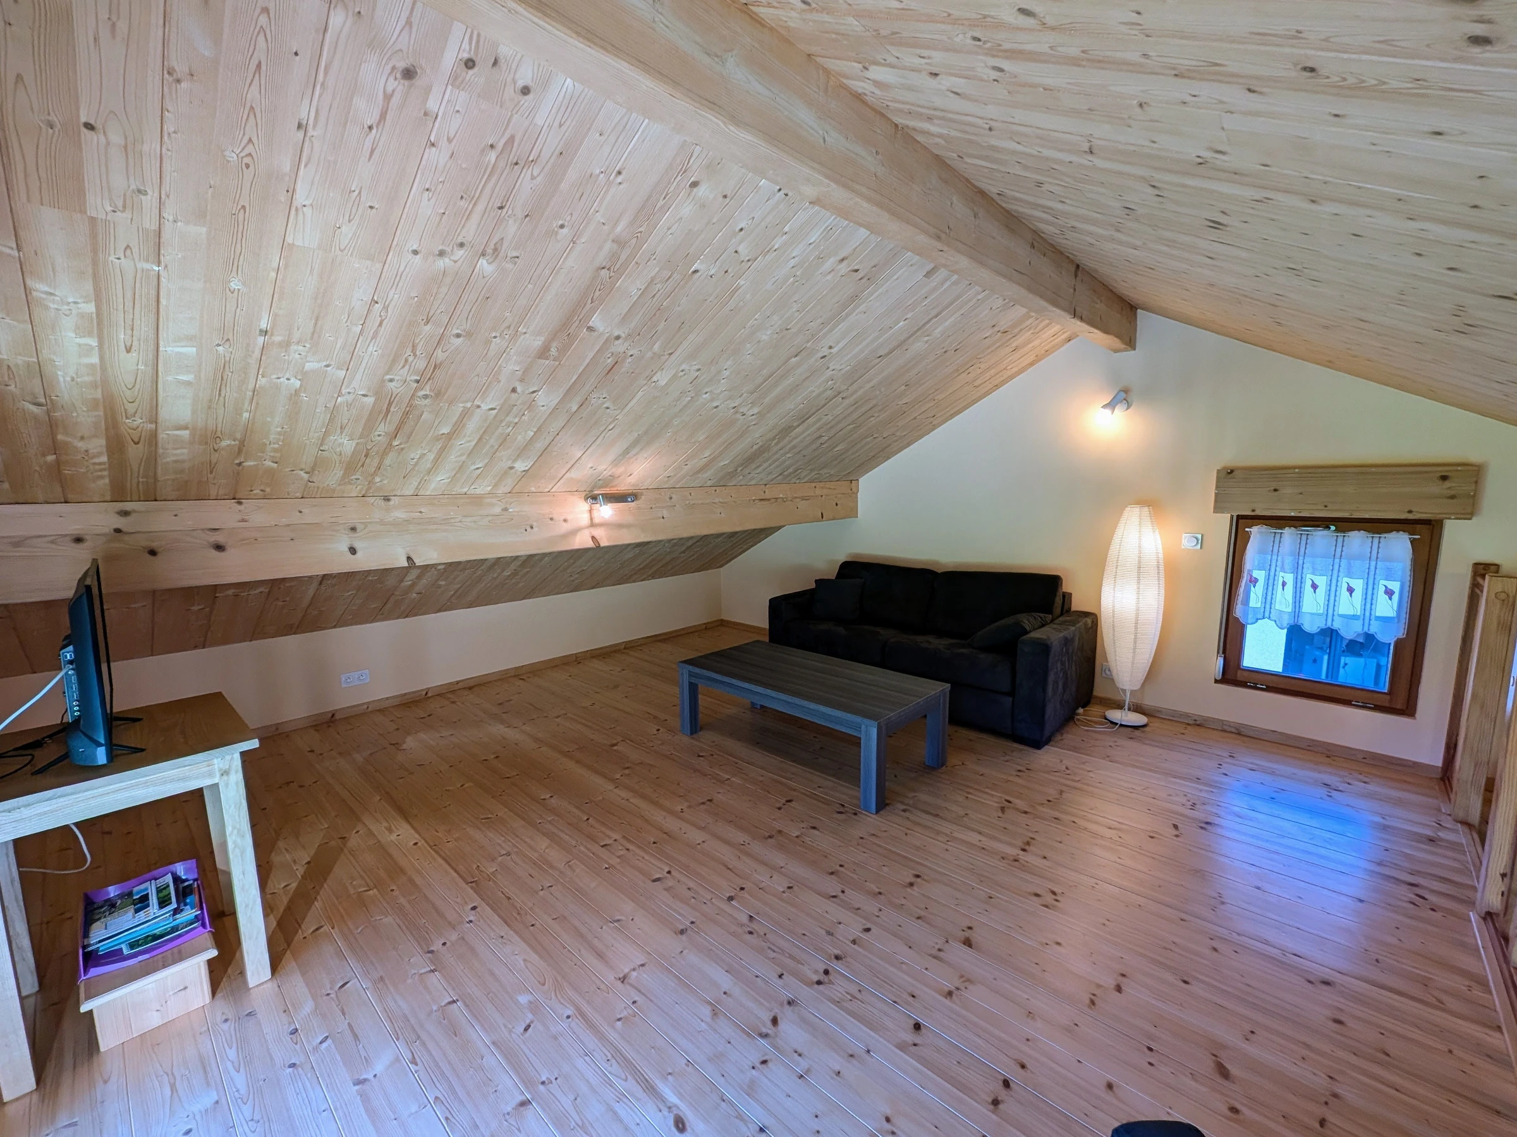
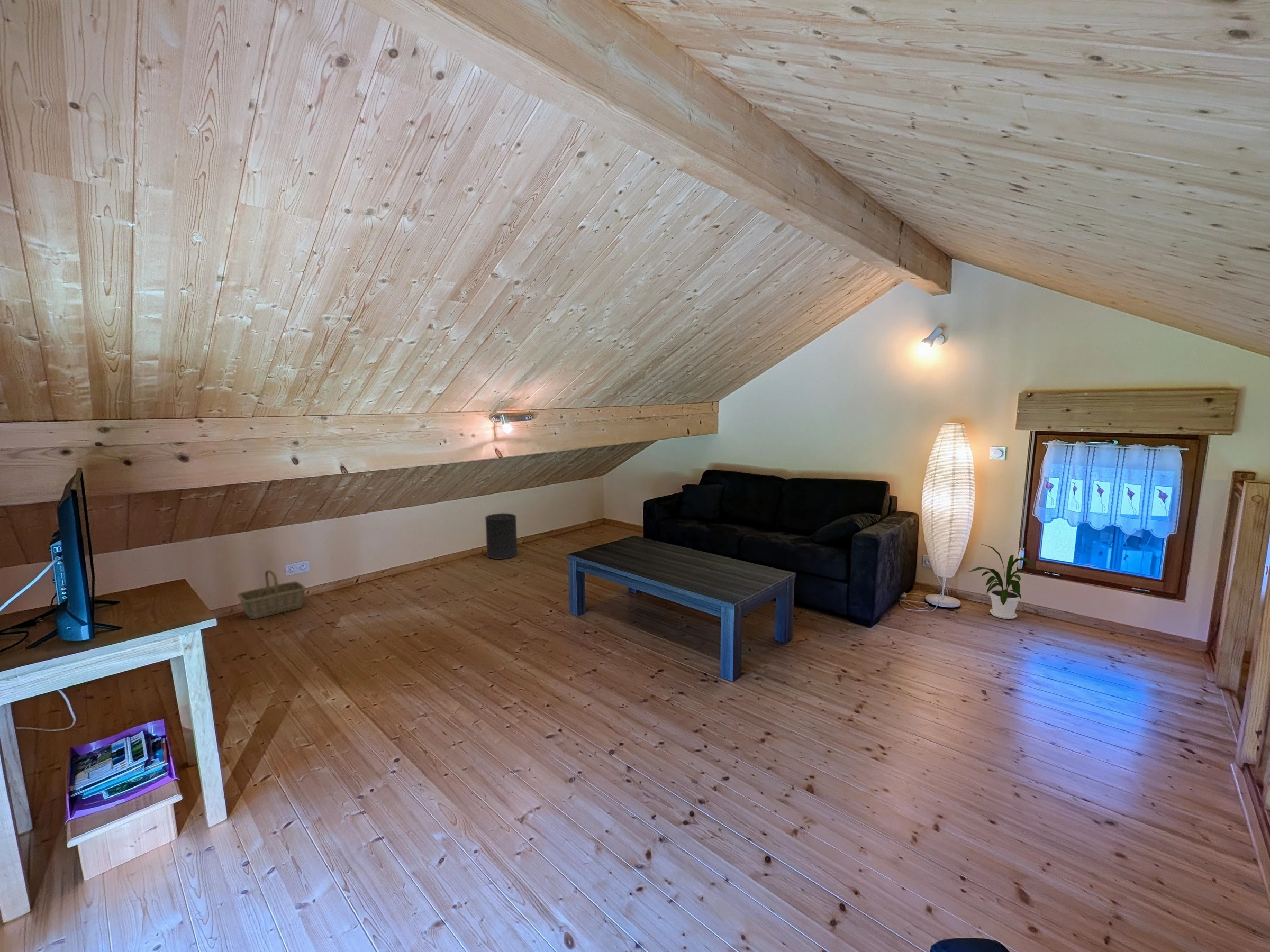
+ trash can [485,512,518,560]
+ house plant [968,543,1036,620]
+ basket [237,570,306,620]
